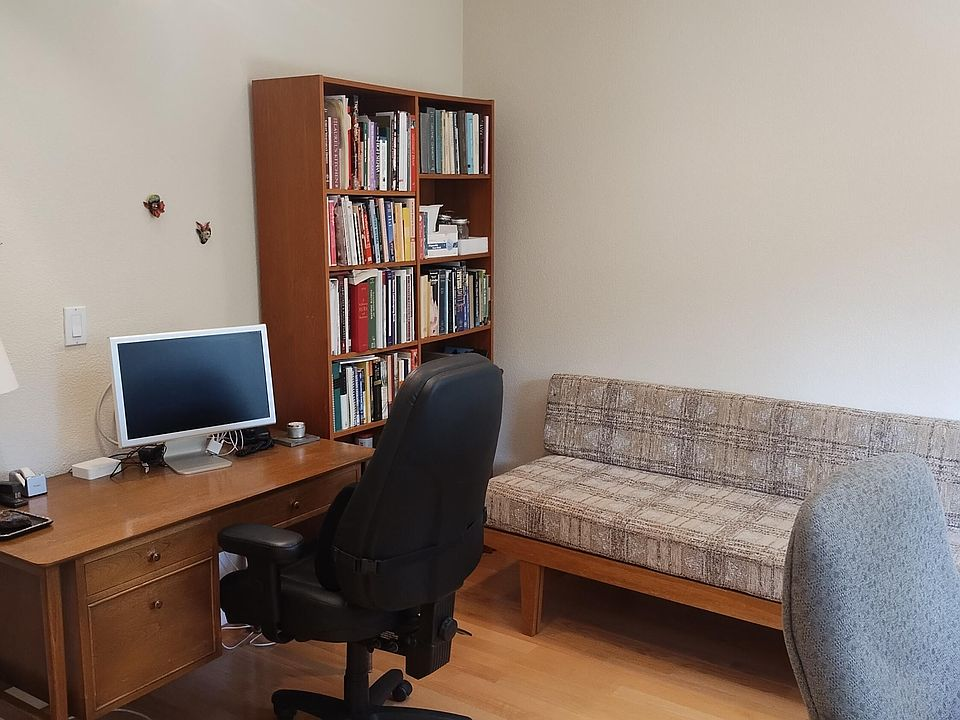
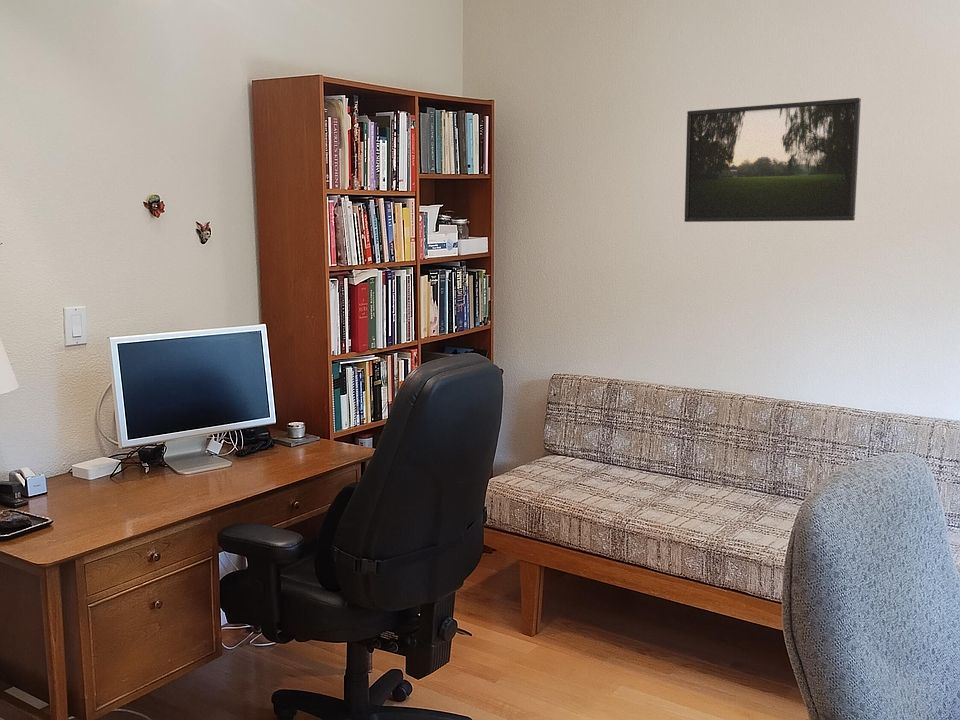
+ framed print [684,97,862,223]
